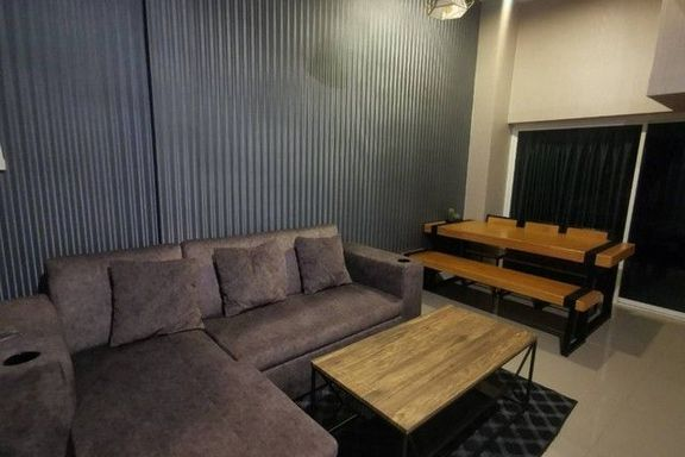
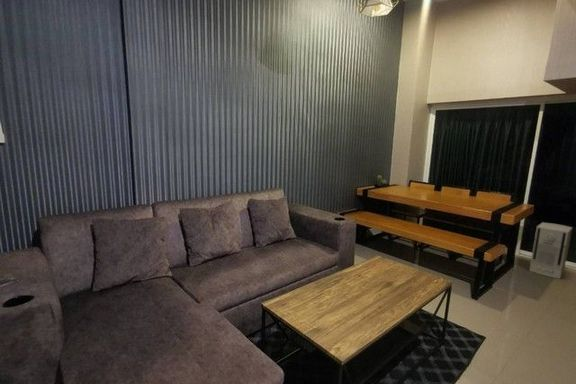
+ air purifier [528,221,573,280]
